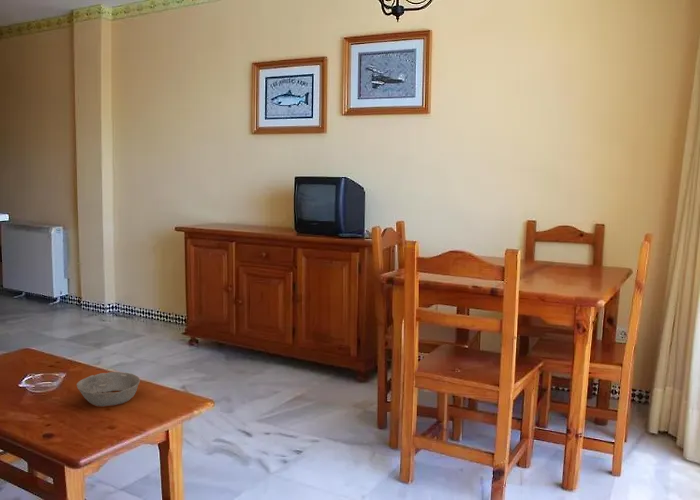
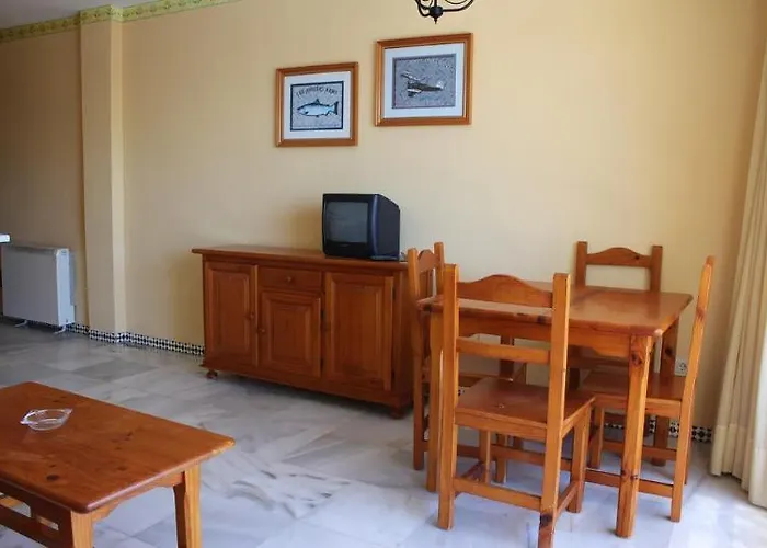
- bowl [76,371,141,407]
